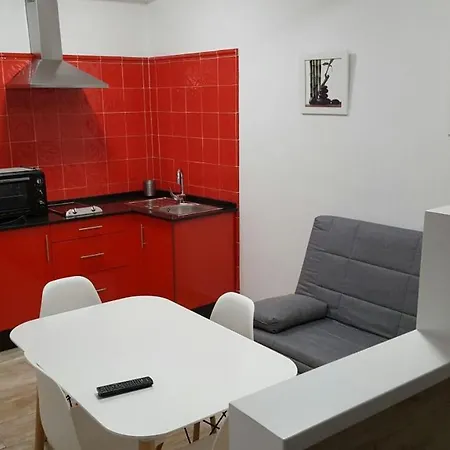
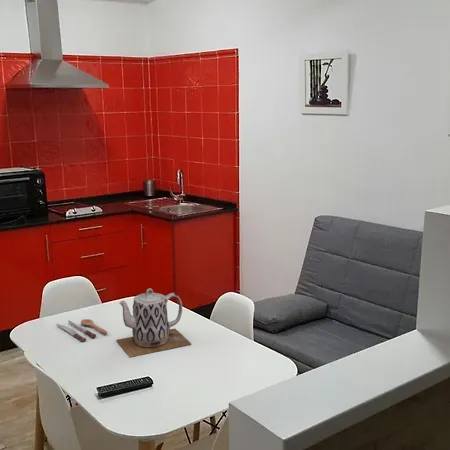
+ teapot [115,287,192,358]
+ spoon [55,318,108,343]
